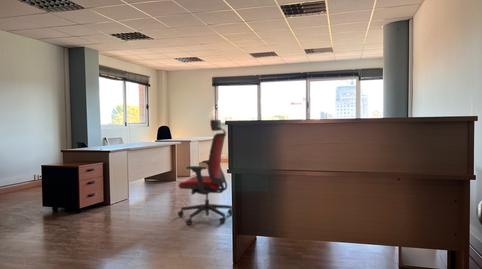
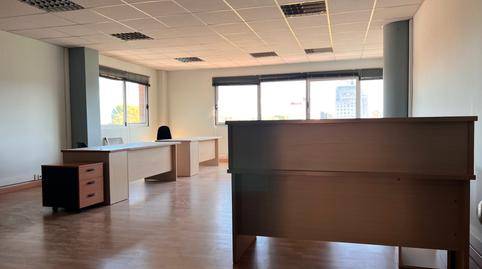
- office chair [177,119,233,226]
